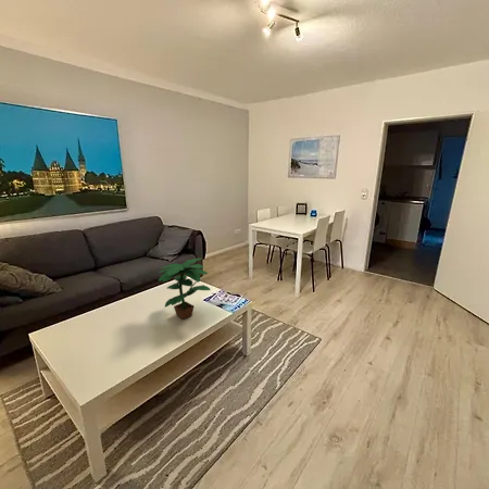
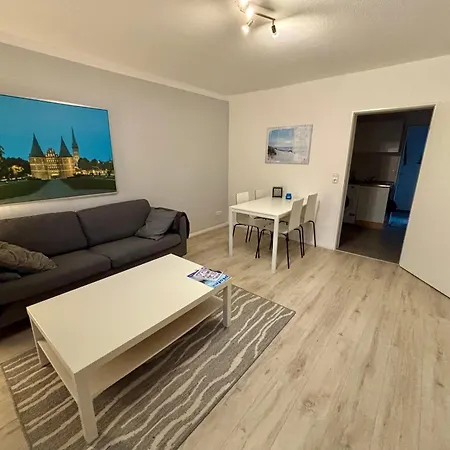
- potted plant [158,258,212,321]
